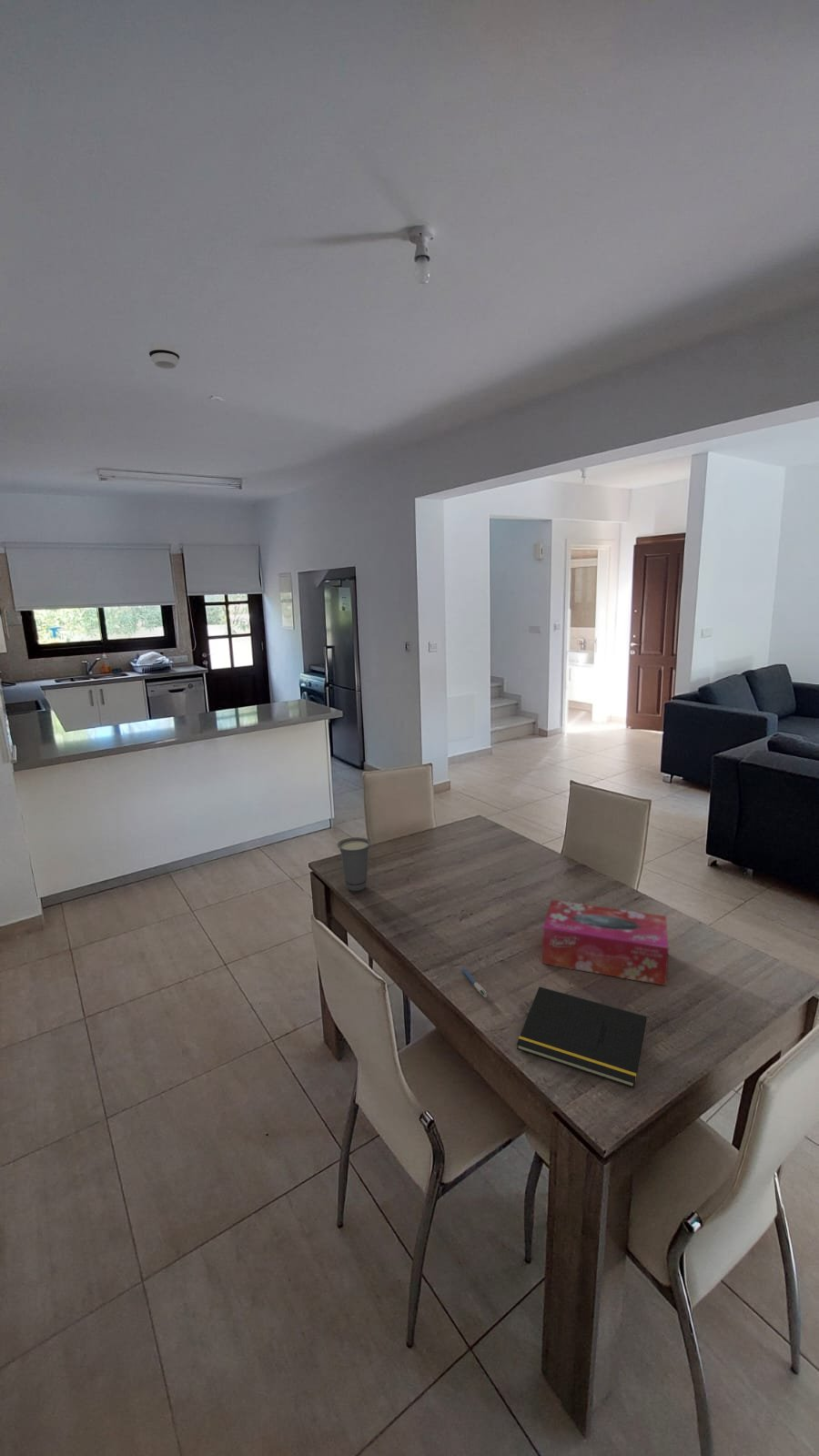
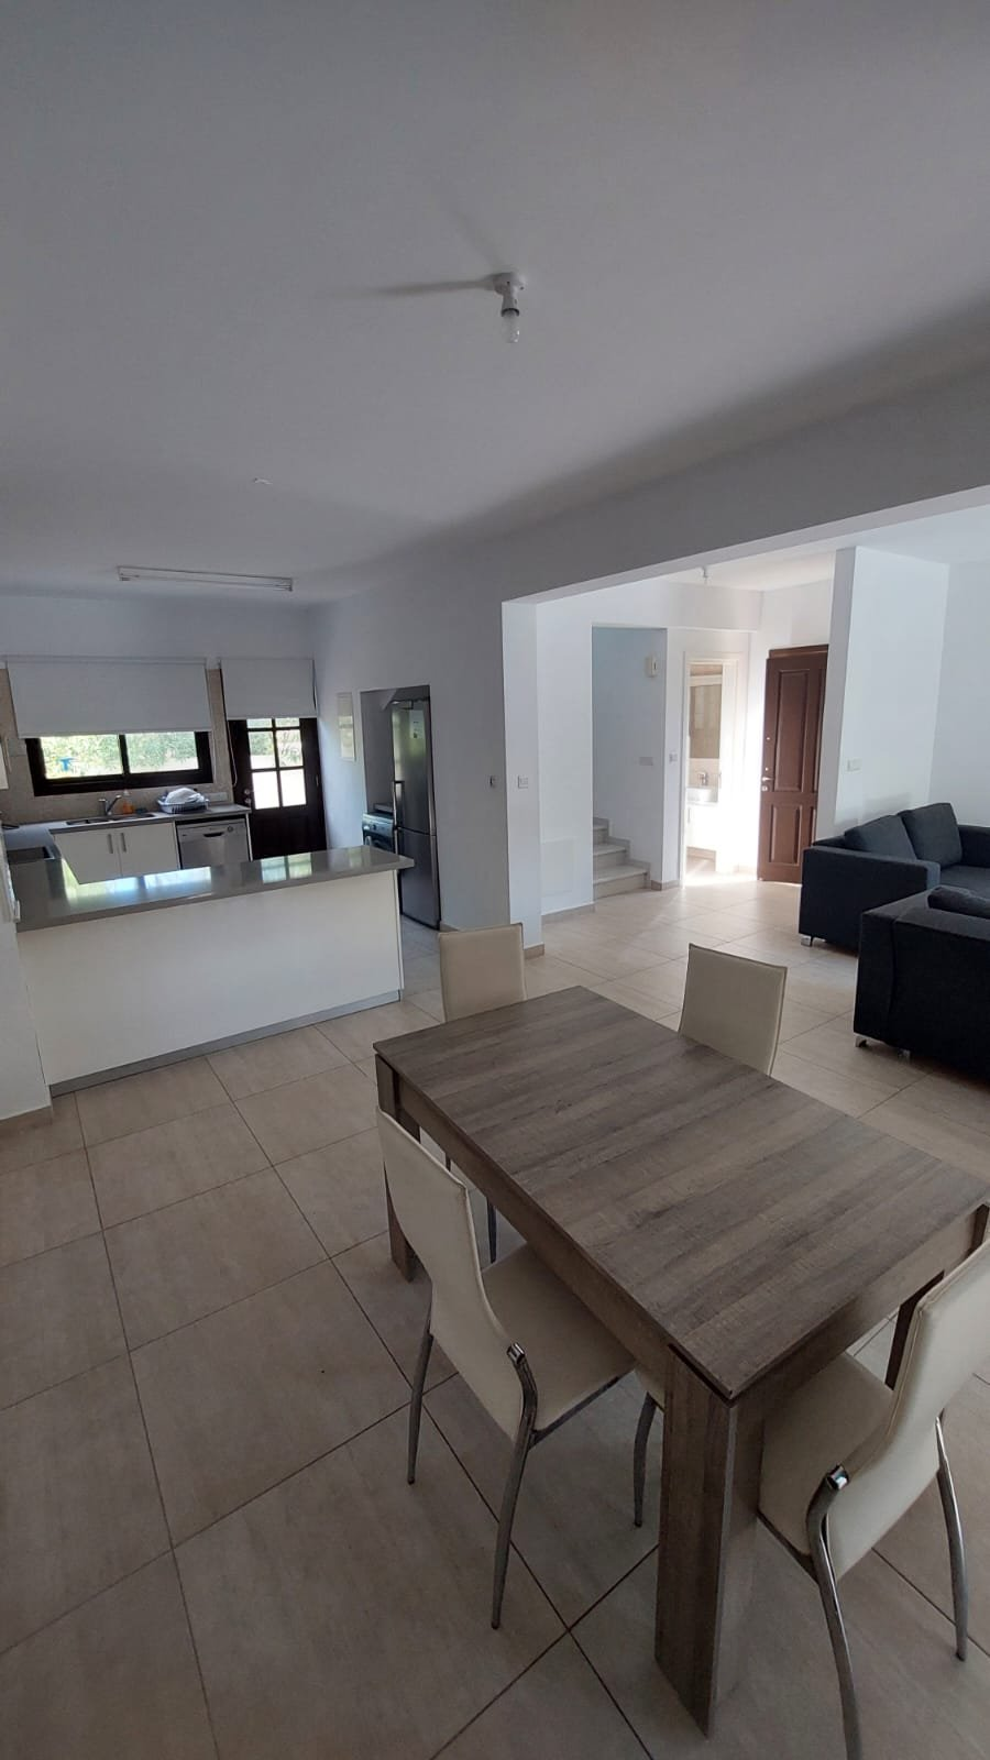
- smoke detector [147,340,180,369]
- notepad [516,986,648,1089]
- pen [461,967,488,998]
- tissue box [541,899,670,986]
- cup [337,836,372,892]
